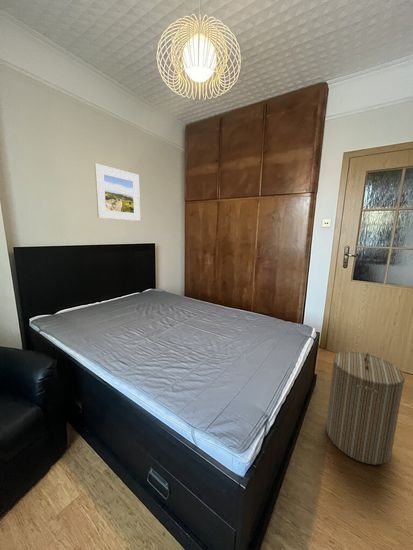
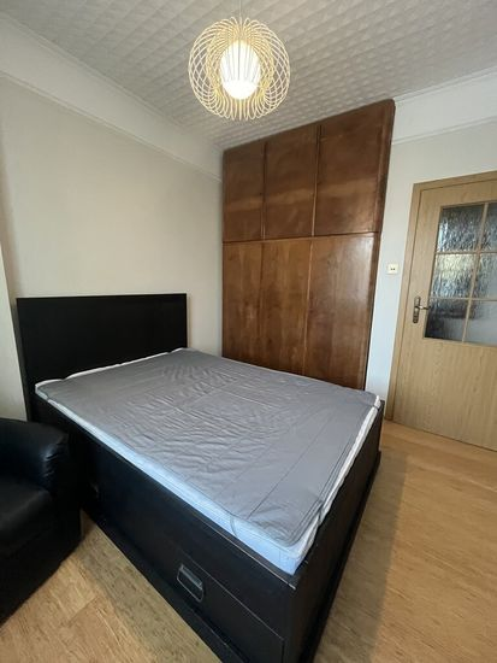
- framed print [94,163,141,222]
- laundry hamper [325,351,406,466]
